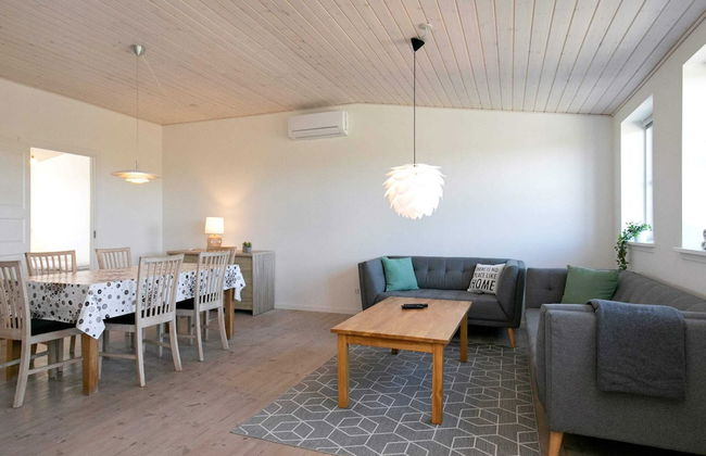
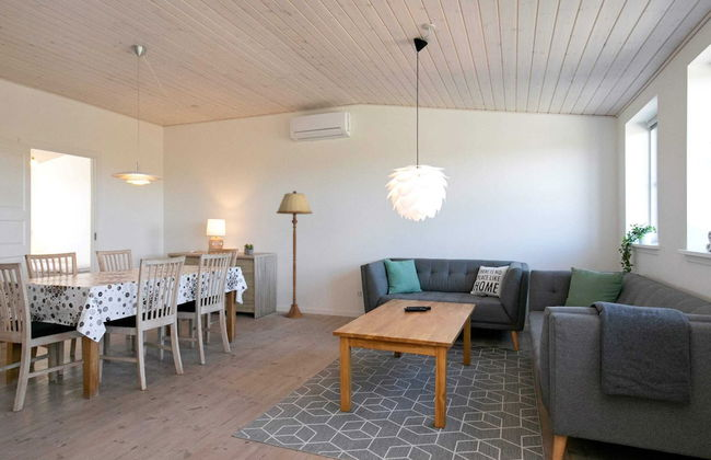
+ floor lamp [276,189,313,319]
